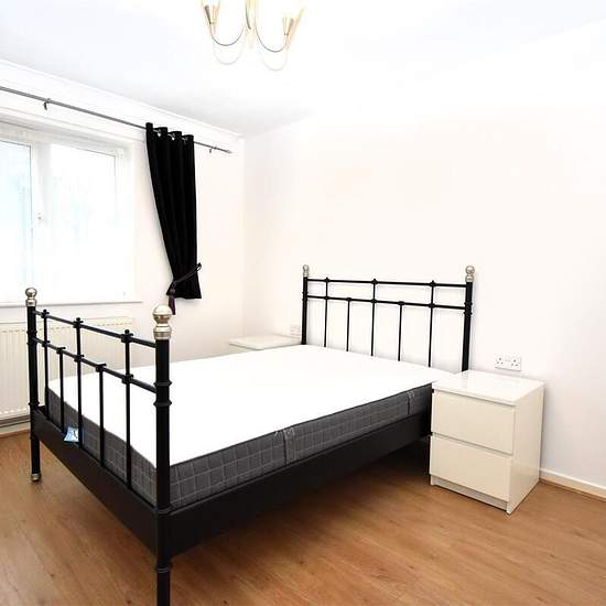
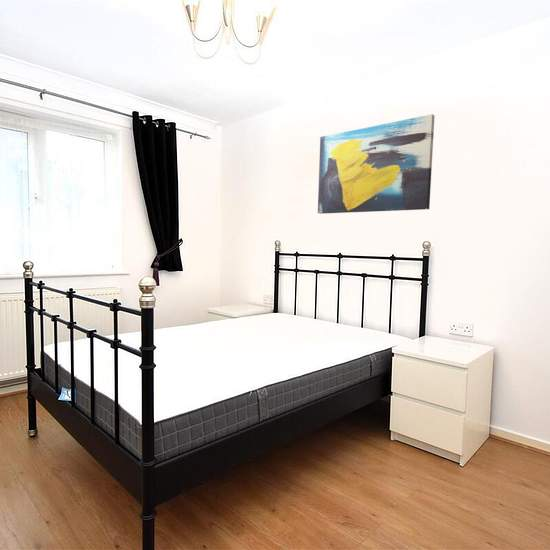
+ wall art [317,113,436,215]
